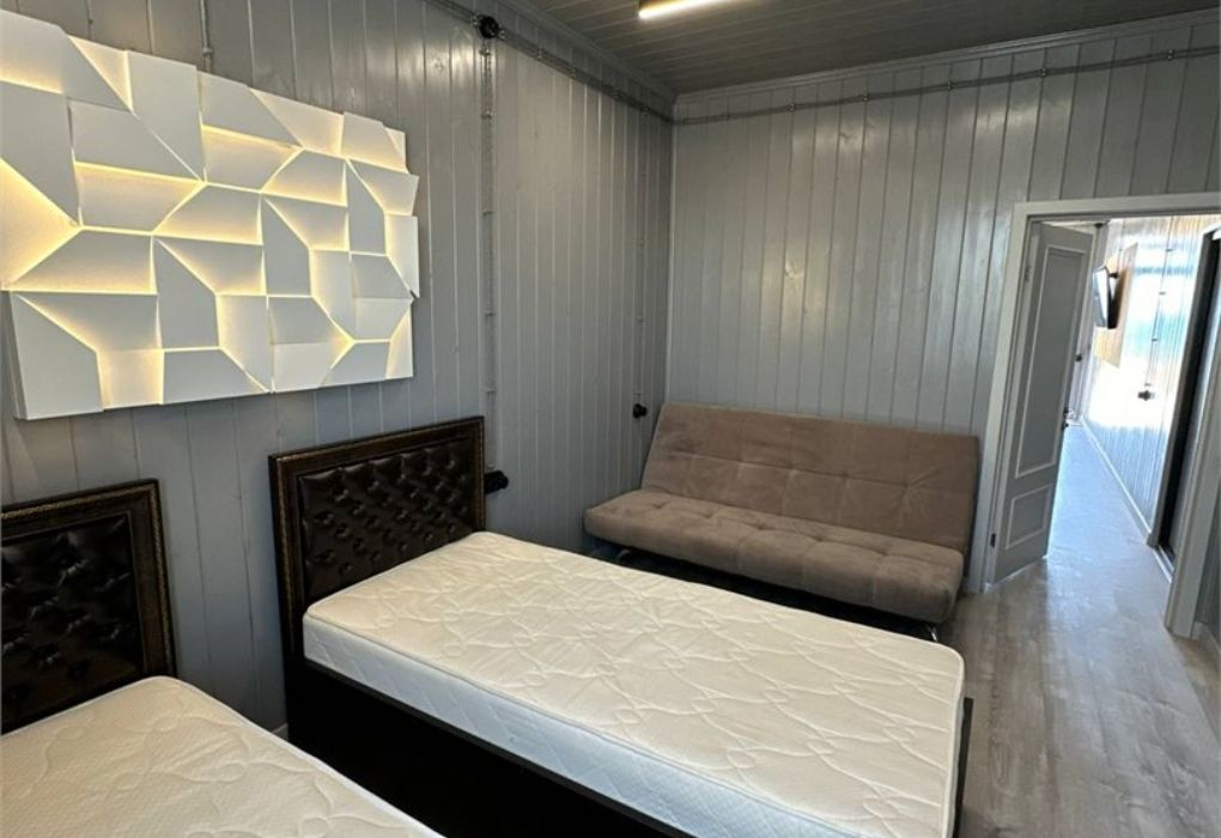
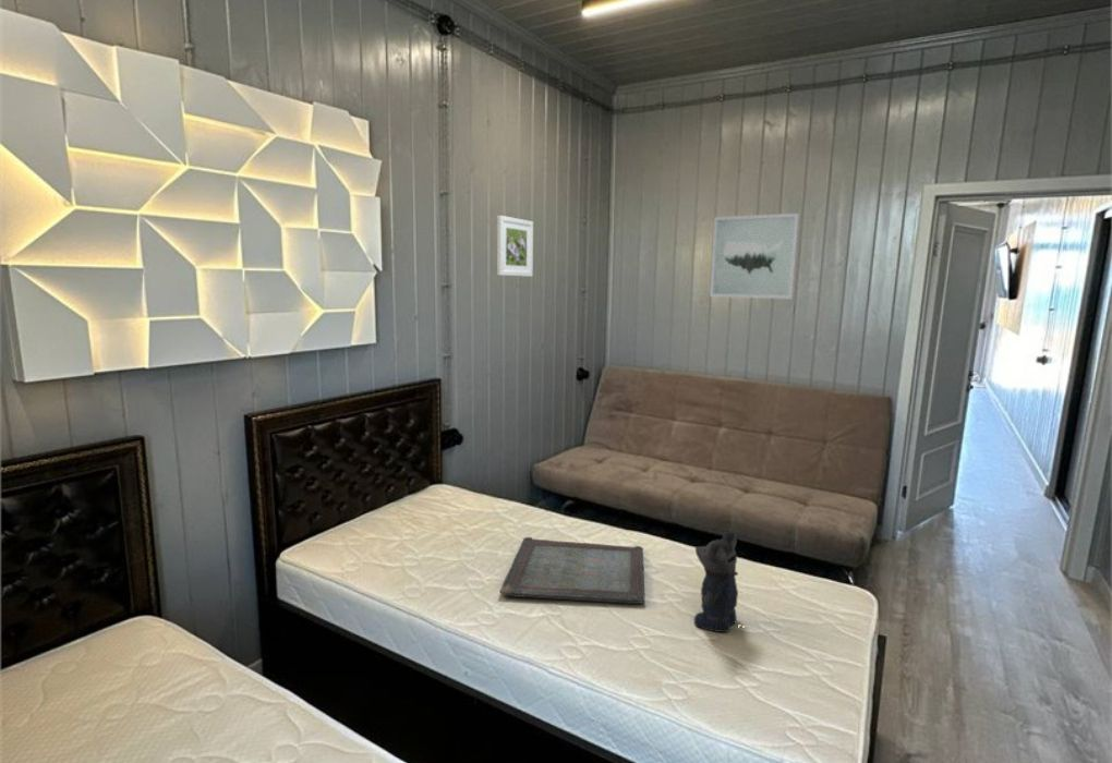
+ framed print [496,215,534,278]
+ wall art [709,213,801,300]
+ bear [693,530,739,633]
+ serving tray [499,536,646,605]
